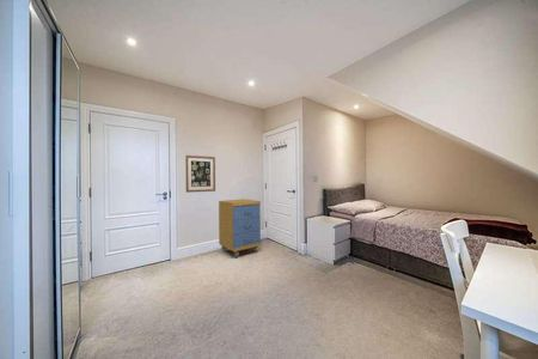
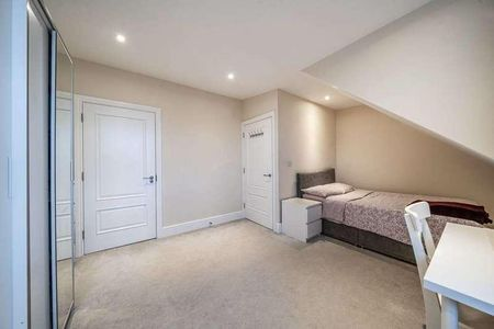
- wall art [184,154,216,194]
- storage cabinet [218,197,262,258]
